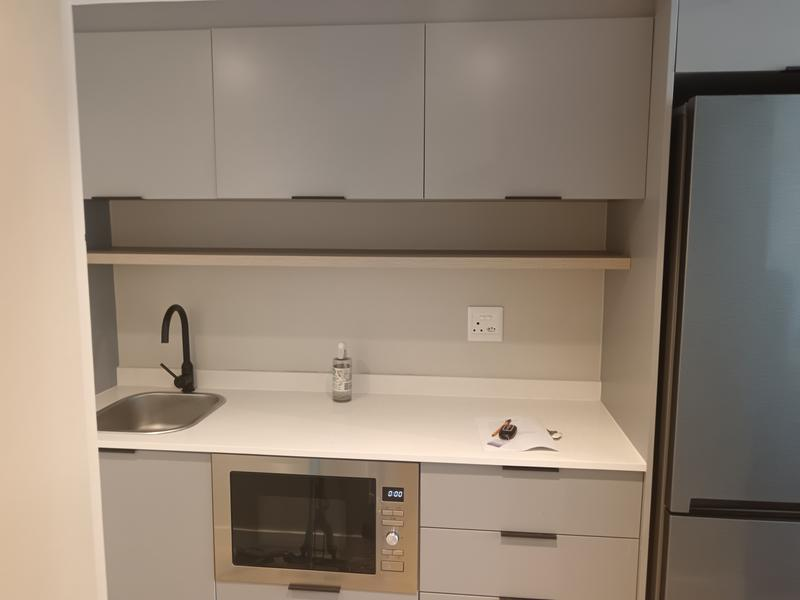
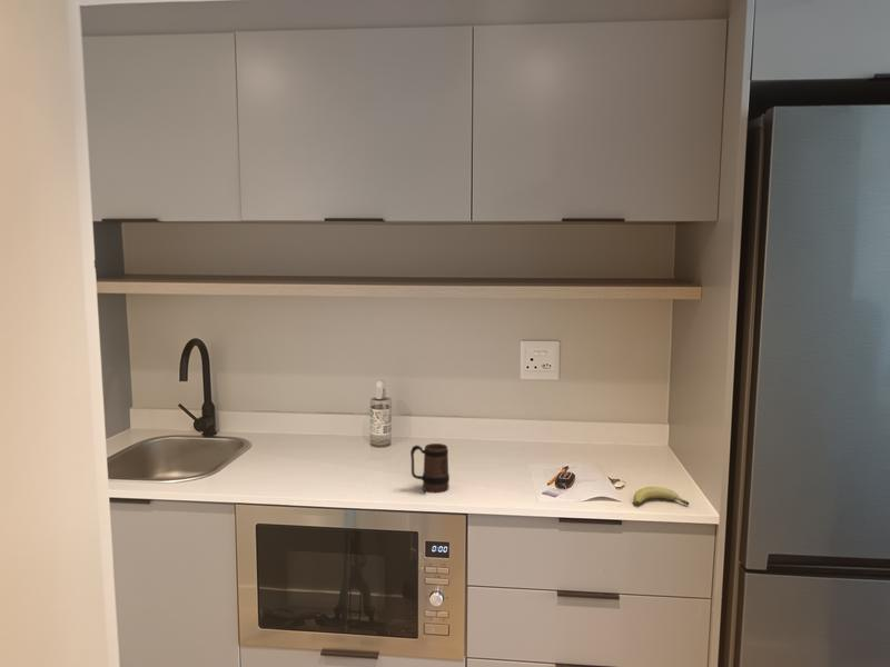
+ mug [409,442,451,494]
+ fruit [633,486,690,506]
